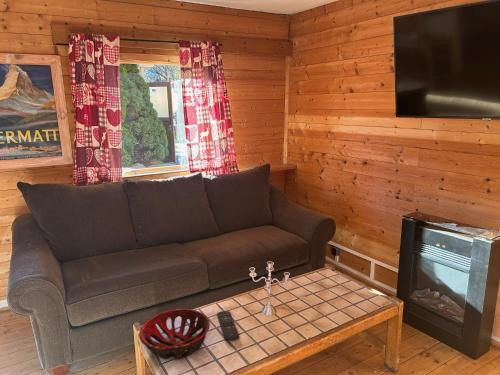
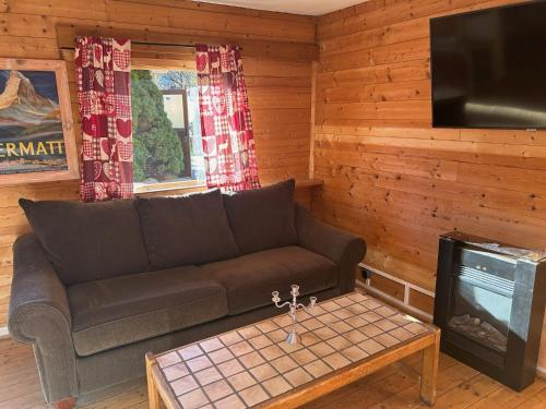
- remote control [216,310,240,342]
- decorative bowl [138,308,211,360]
